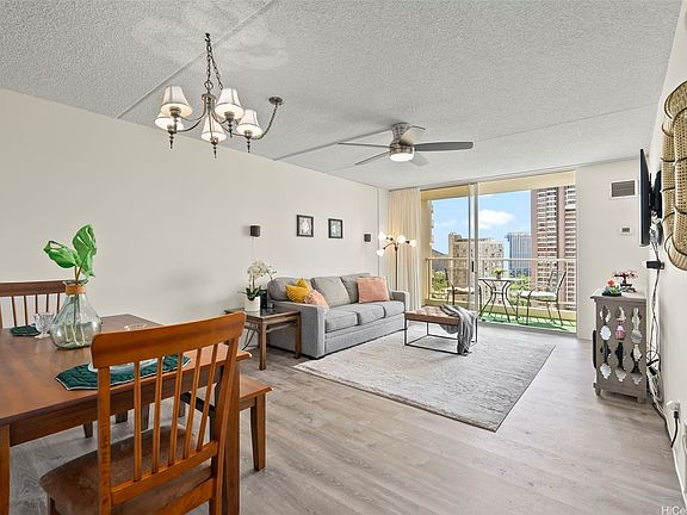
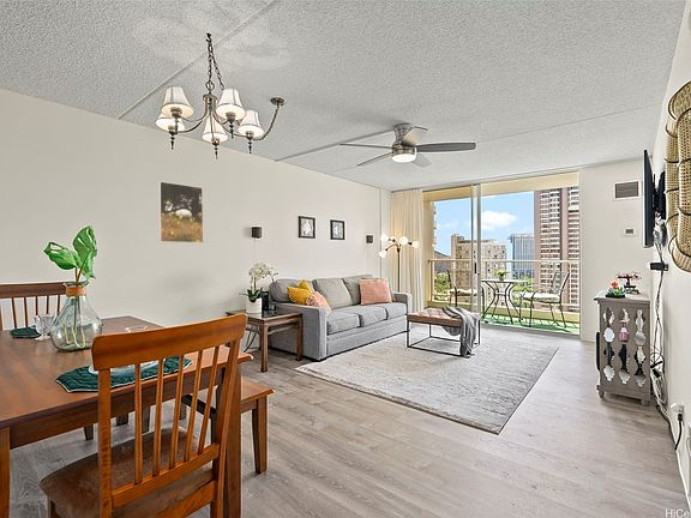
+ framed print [157,180,204,245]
